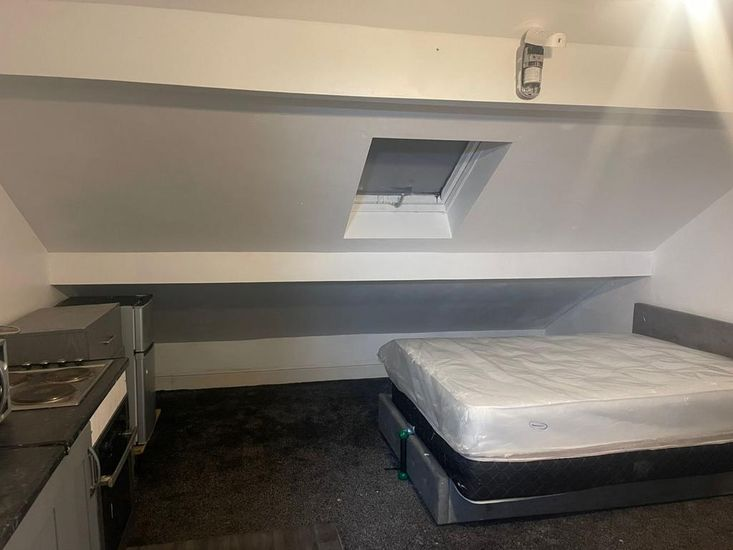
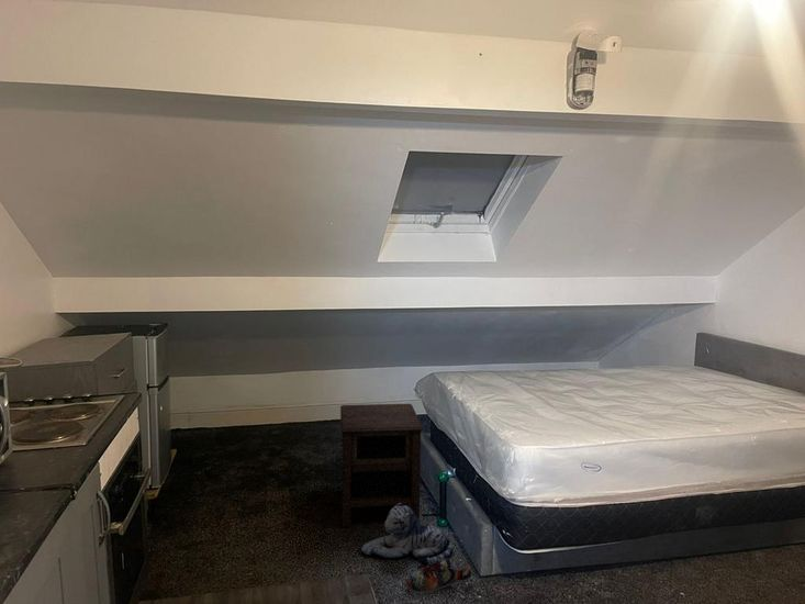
+ shoe [405,558,472,594]
+ plush toy [360,503,455,566]
+ nightstand [339,403,424,528]
